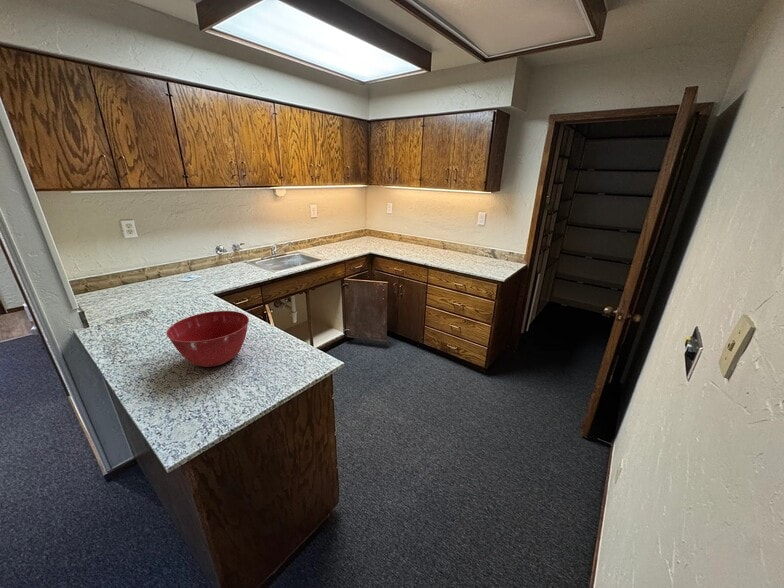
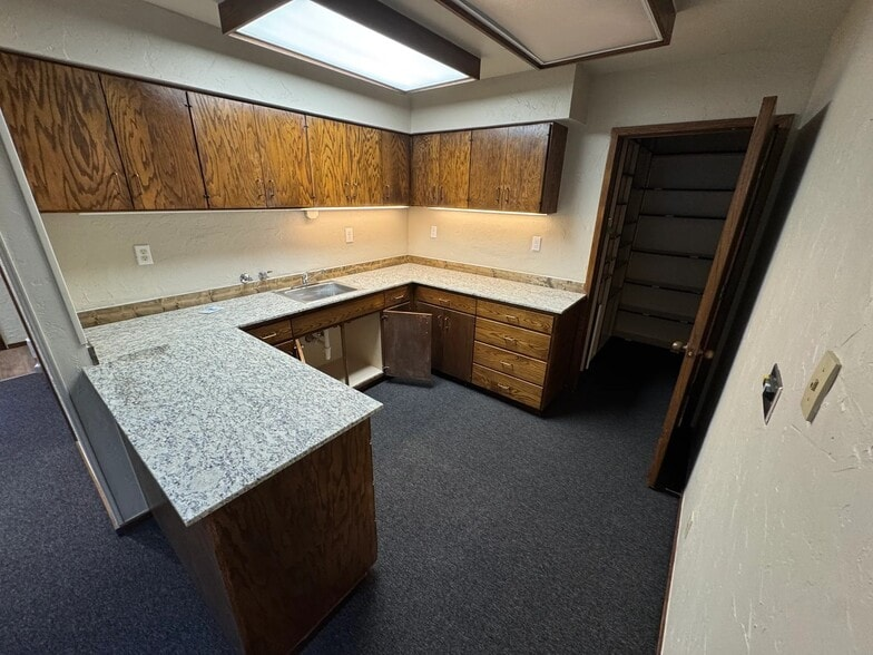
- mixing bowl [166,310,250,368]
